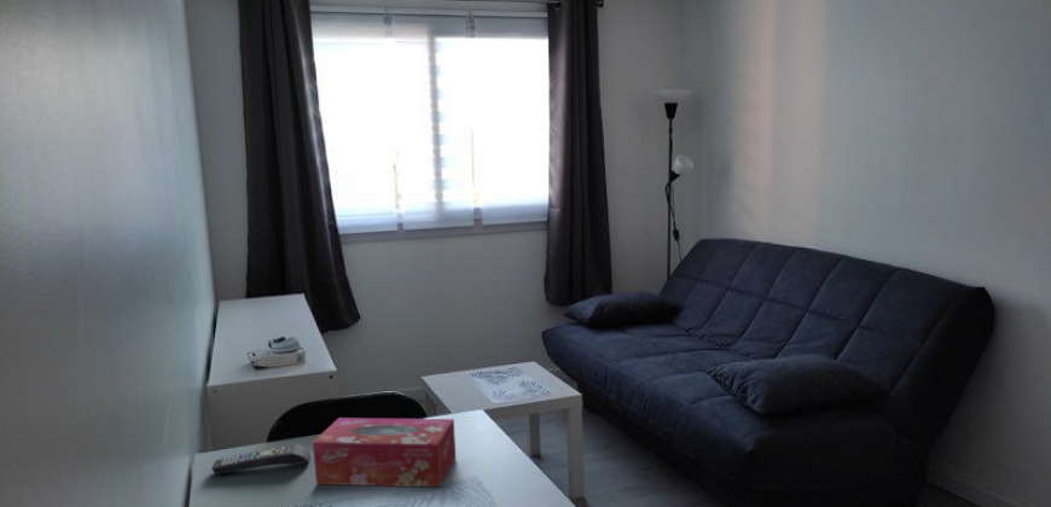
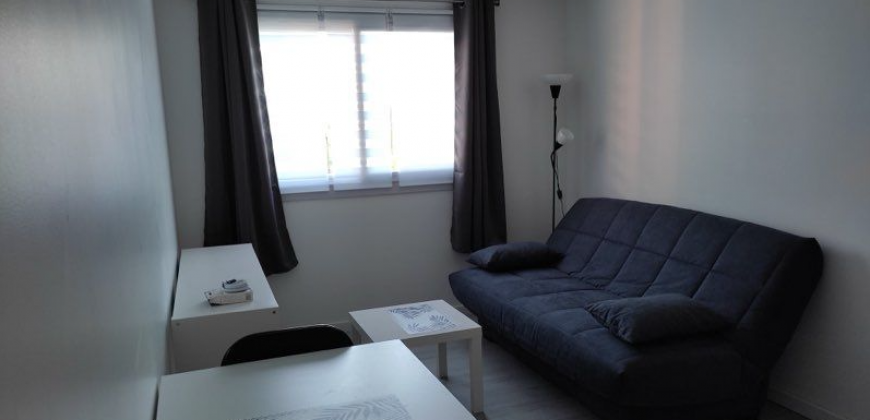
- remote control [211,443,312,476]
- tissue box [312,416,457,488]
